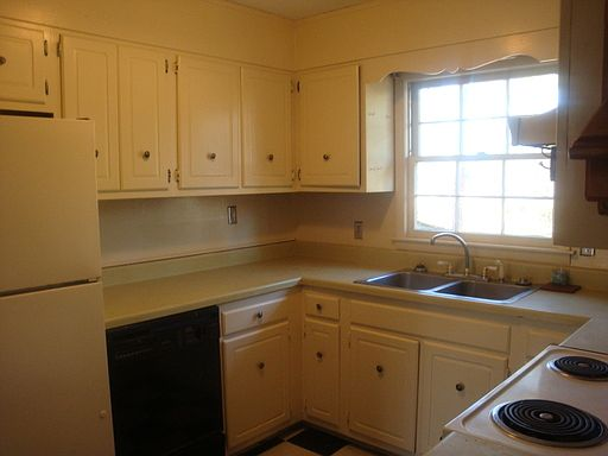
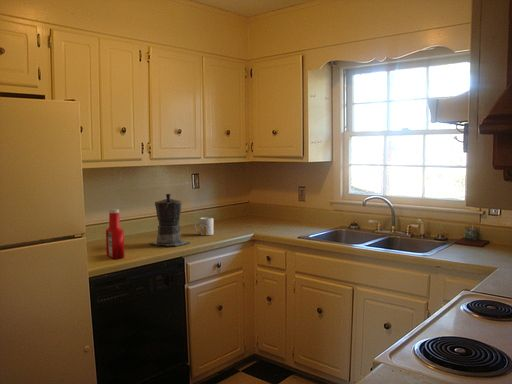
+ coffee maker [148,193,191,247]
+ soap bottle [105,208,126,260]
+ mug [193,216,214,236]
